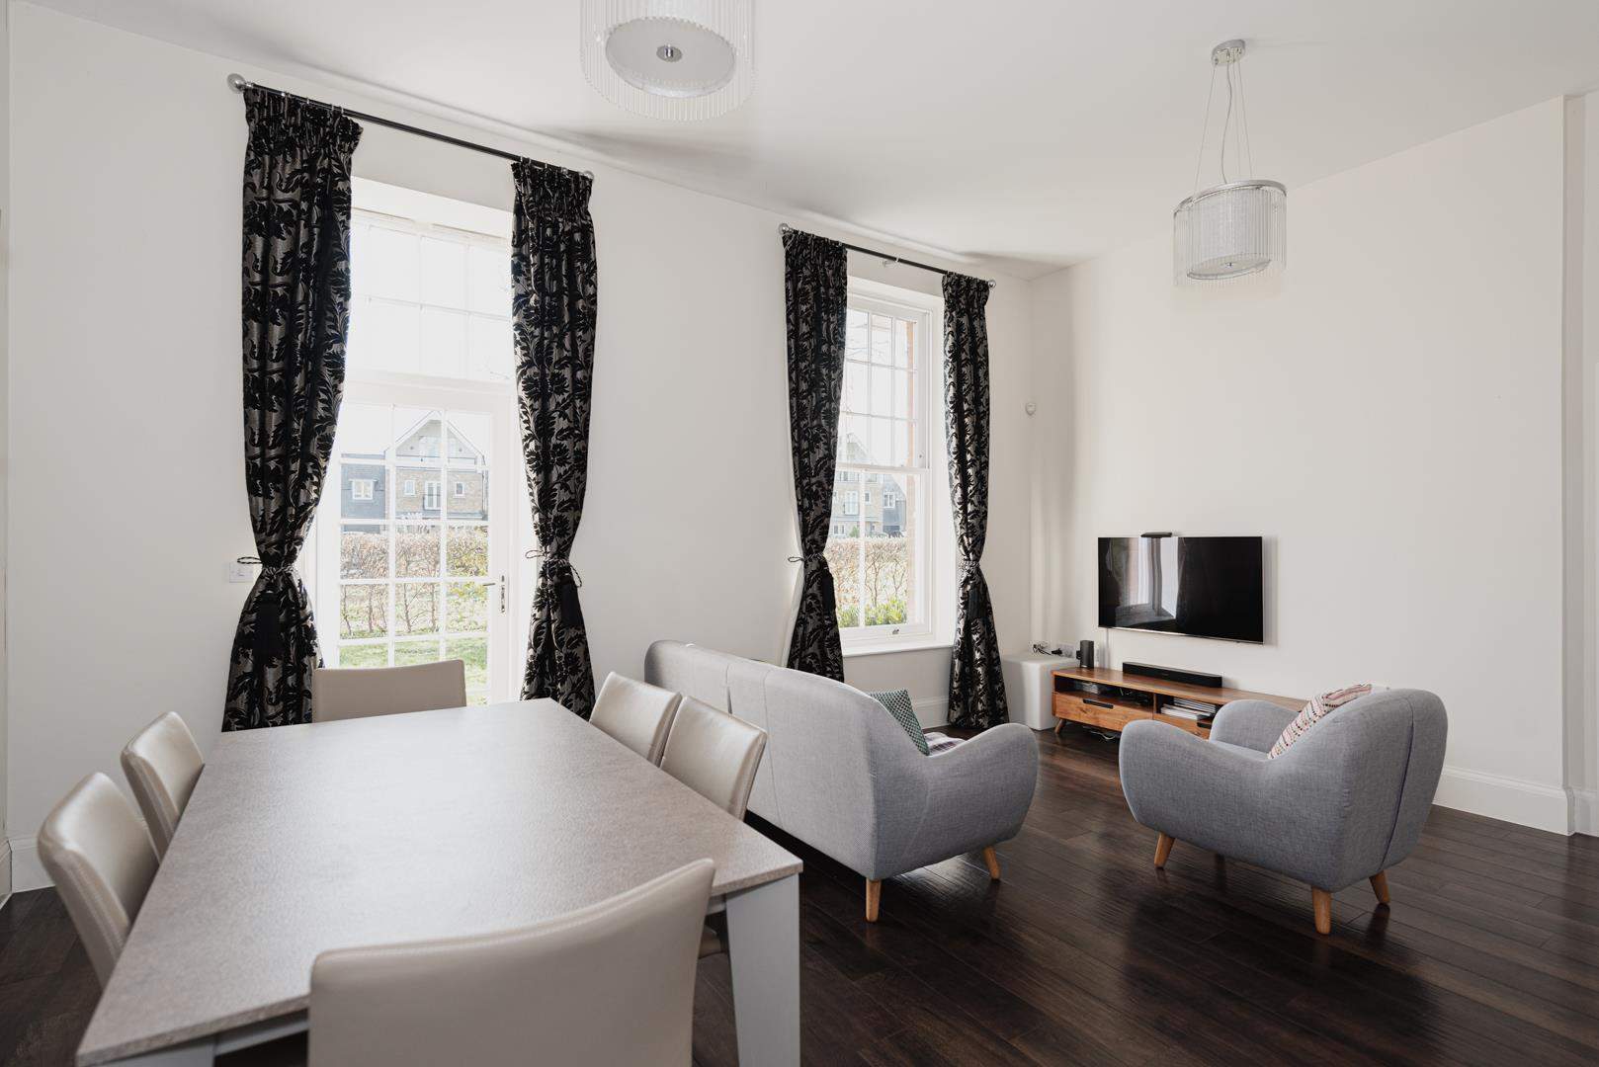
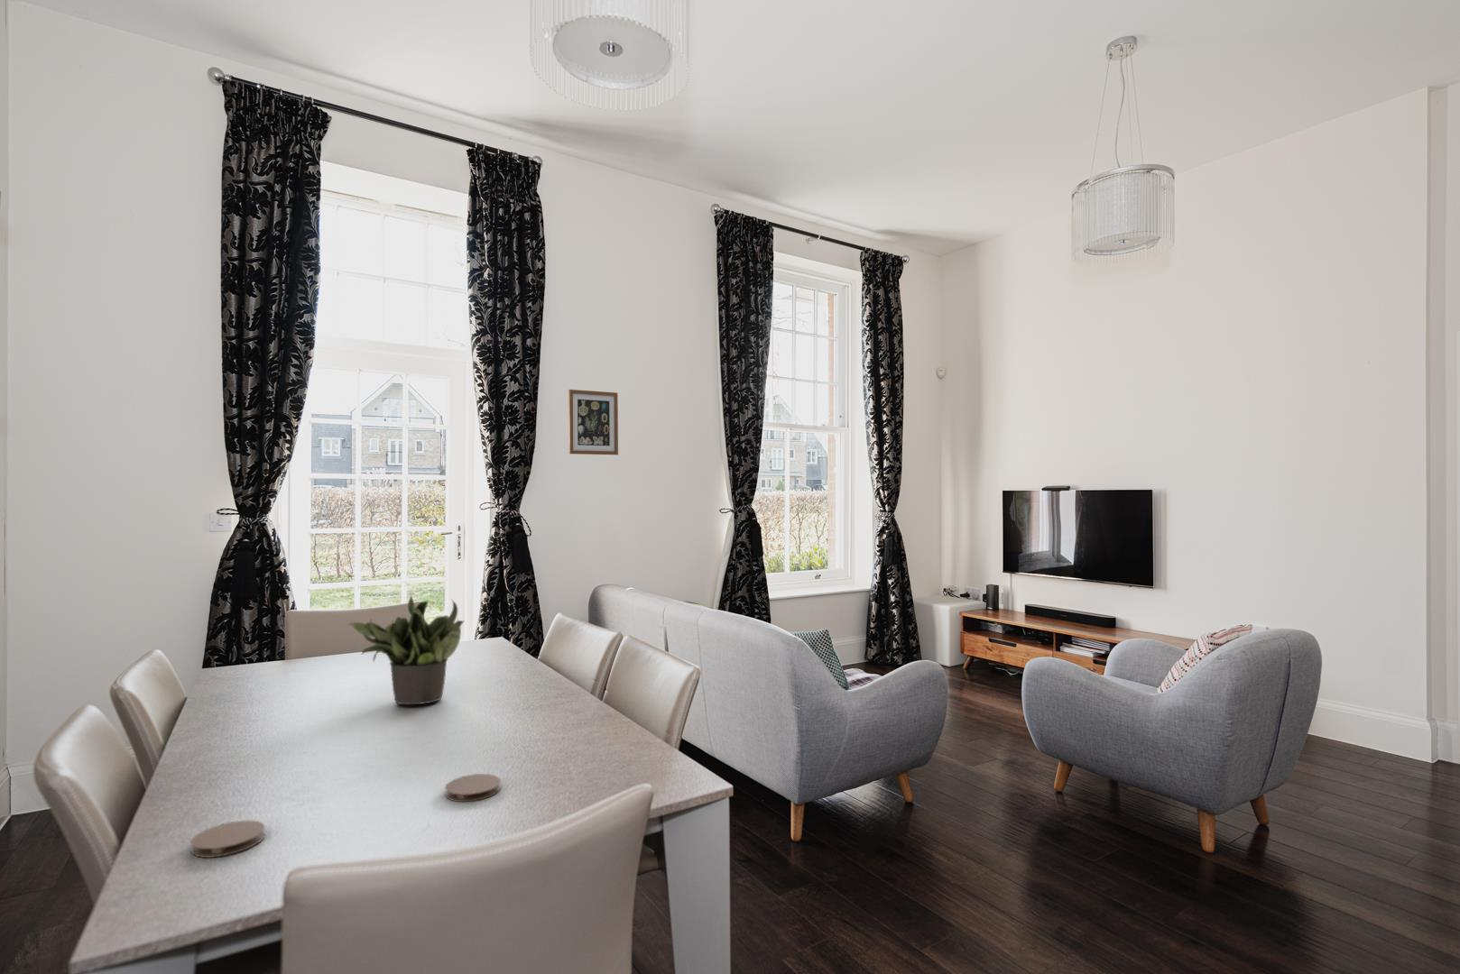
+ potted plant [346,594,464,705]
+ wall art [567,389,619,455]
+ coaster [444,773,502,802]
+ coaster [190,820,265,859]
